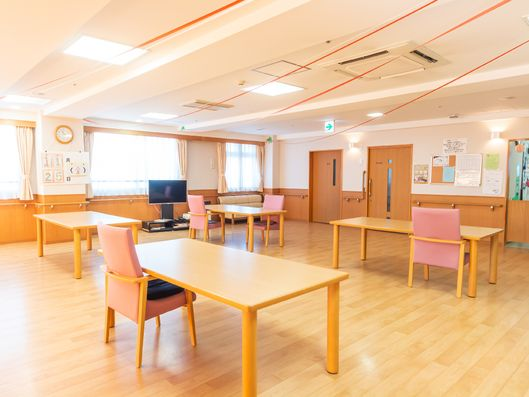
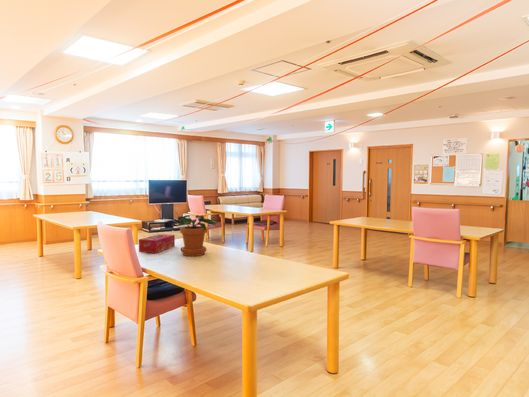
+ tissue box [138,233,176,254]
+ potted plant [176,214,217,257]
